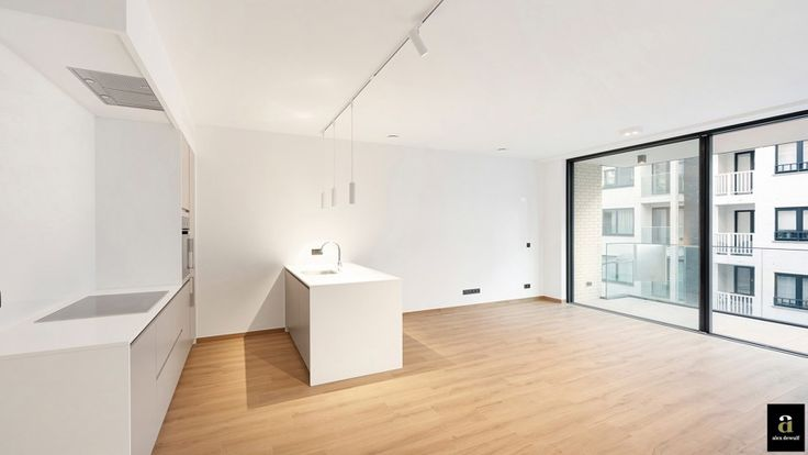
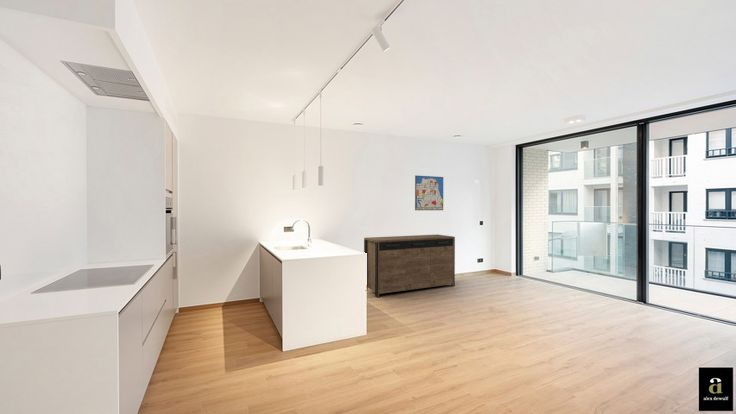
+ sideboard [363,233,456,298]
+ wall art [414,175,444,211]
